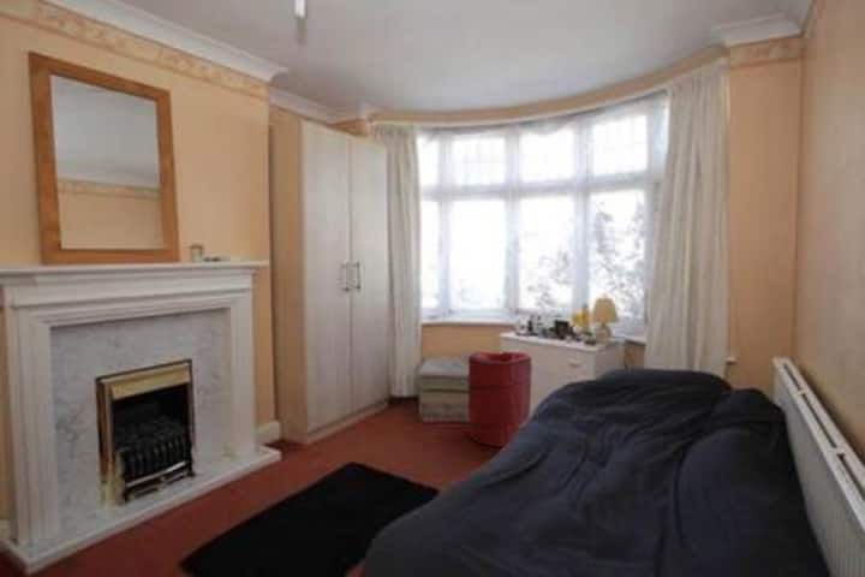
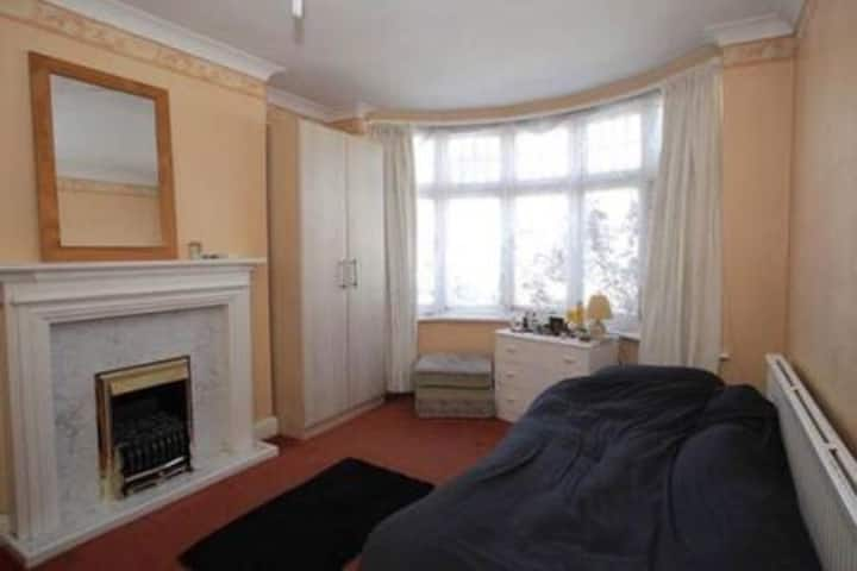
- laundry hamper [467,350,533,448]
